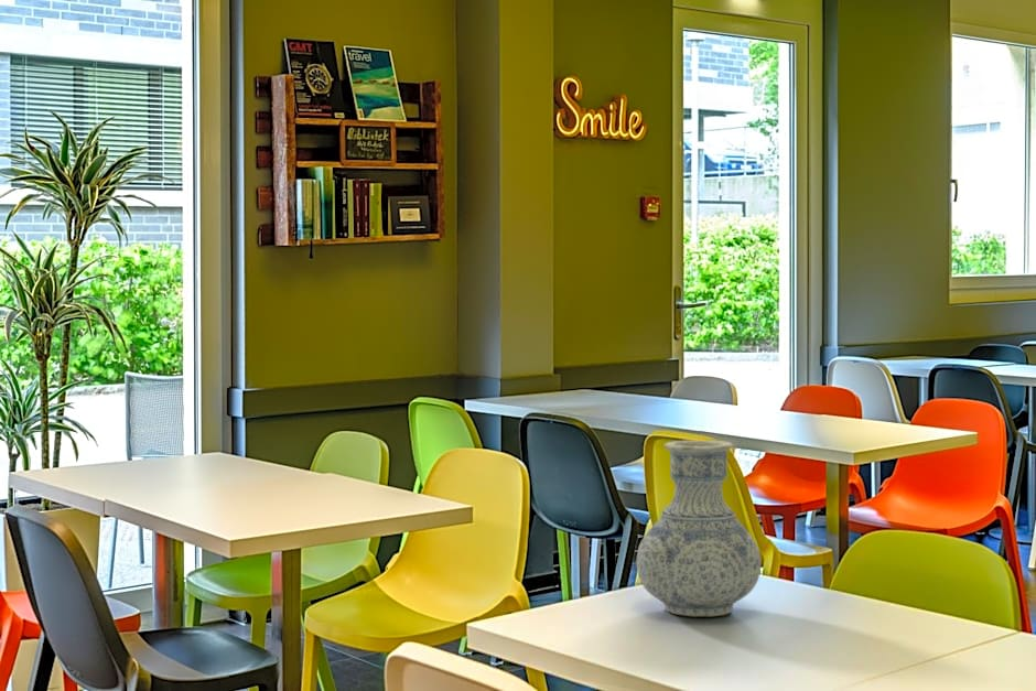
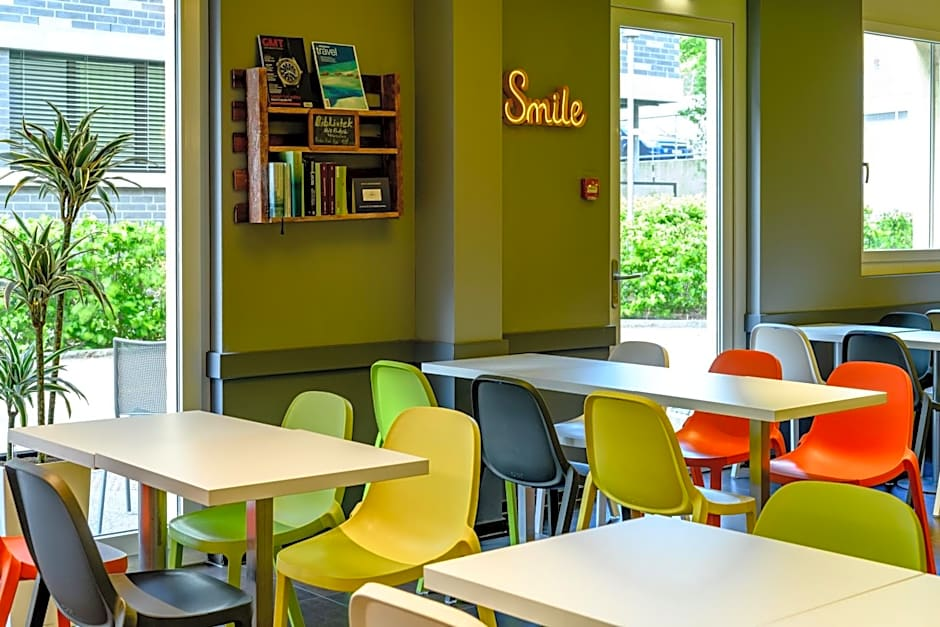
- vase [635,439,762,617]
